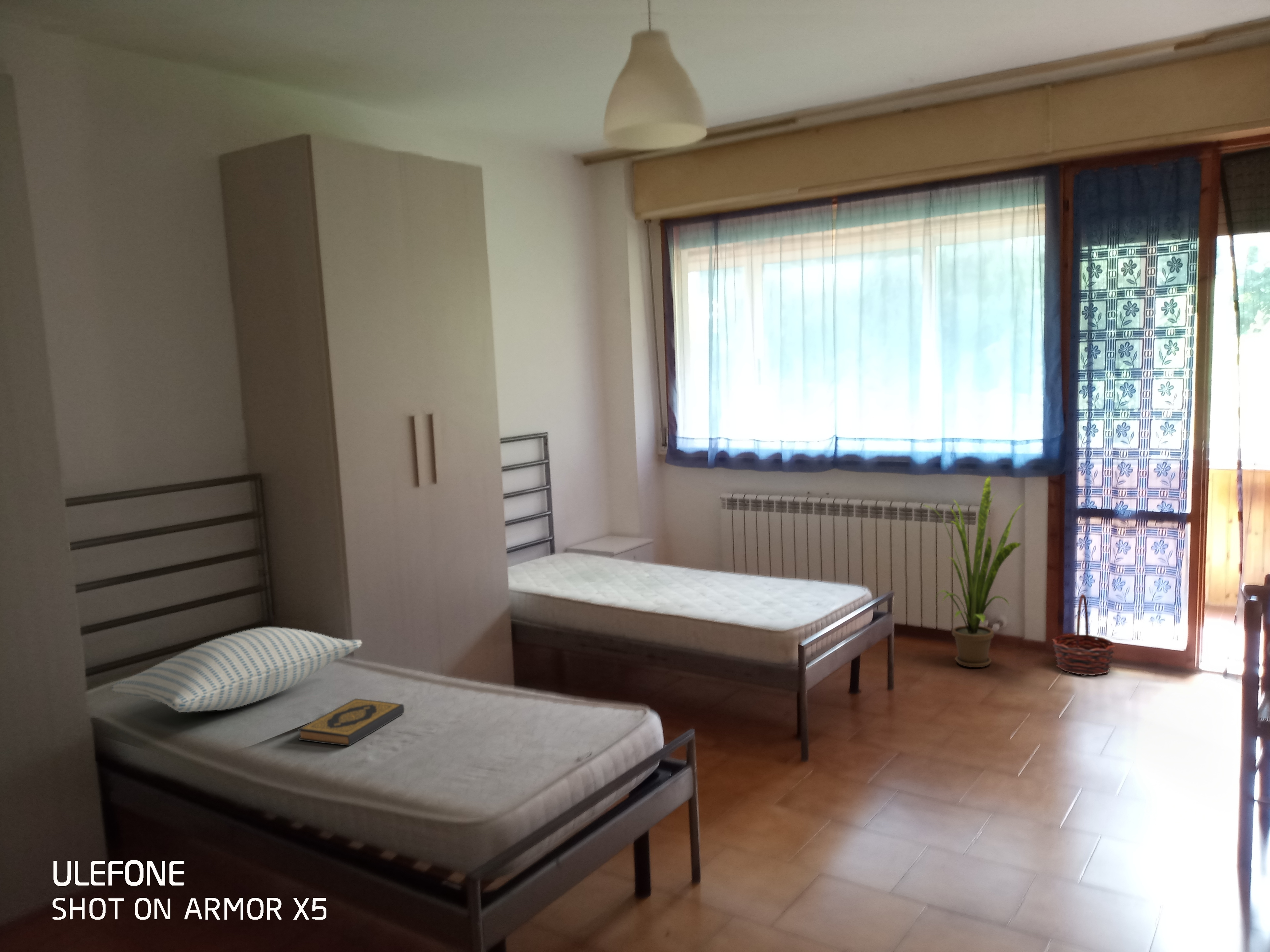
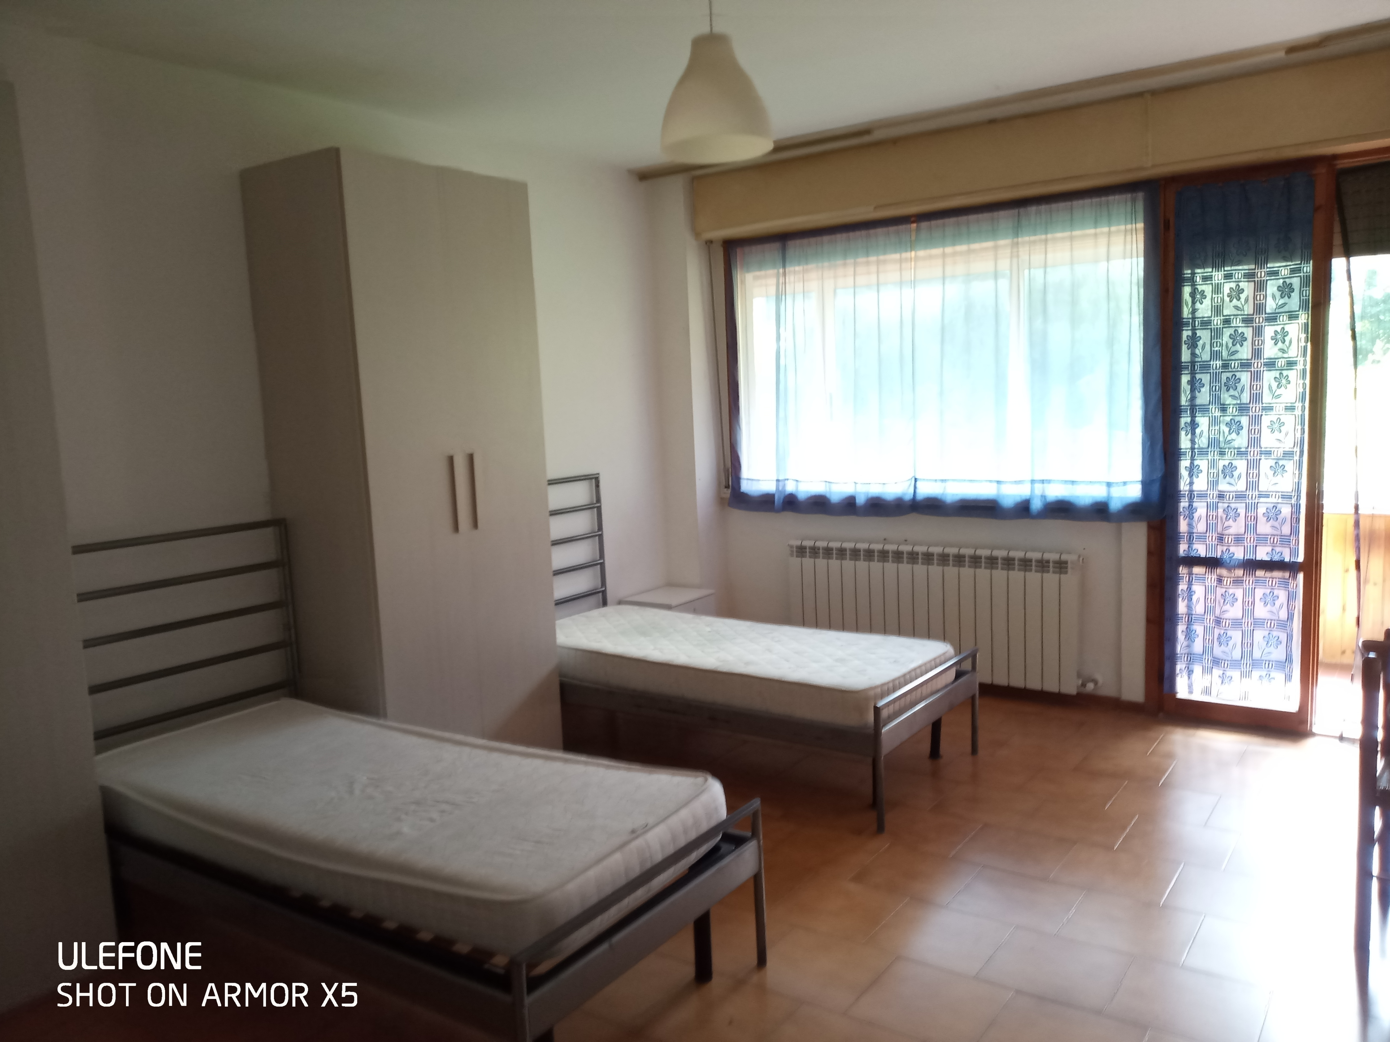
- pillow [111,627,362,713]
- house plant [919,475,1027,668]
- hardback book [297,698,404,746]
- basket [1052,594,1116,675]
